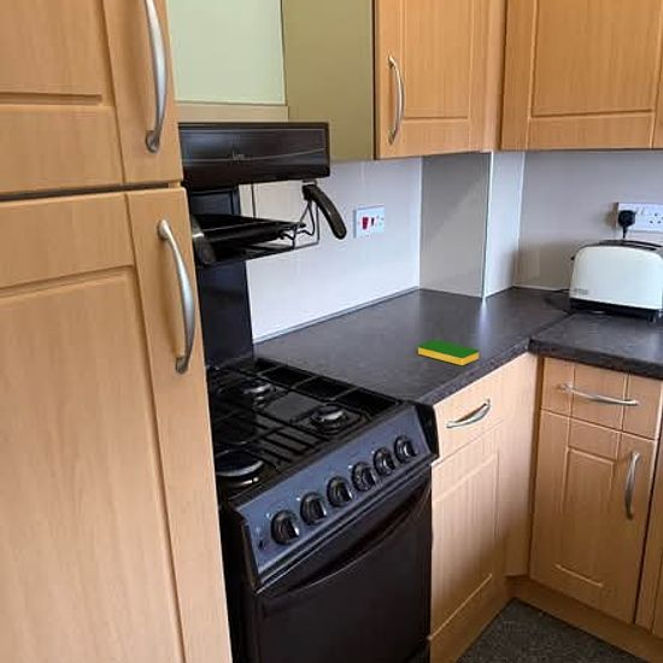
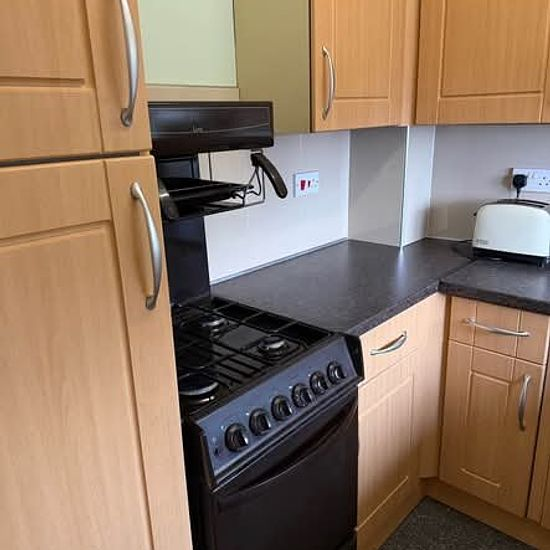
- dish sponge [417,339,480,366]
